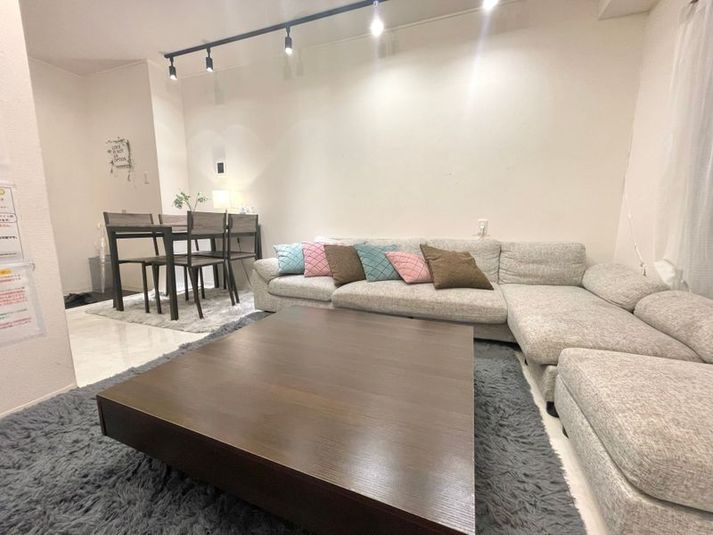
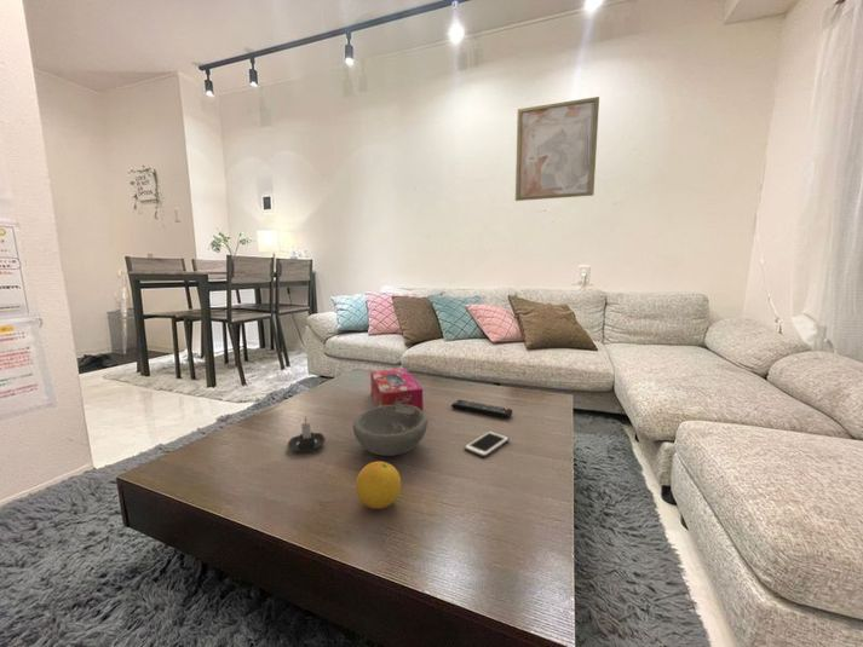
+ candle [287,416,327,455]
+ tissue box [369,368,424,412]
+ fruit [355,461,402,510]
+ bowl [352,404,428,457]
+ cell phone [464,429,510,458]
+ wall art [514,96,600,202]
+ remote control [450,399,513,420]
